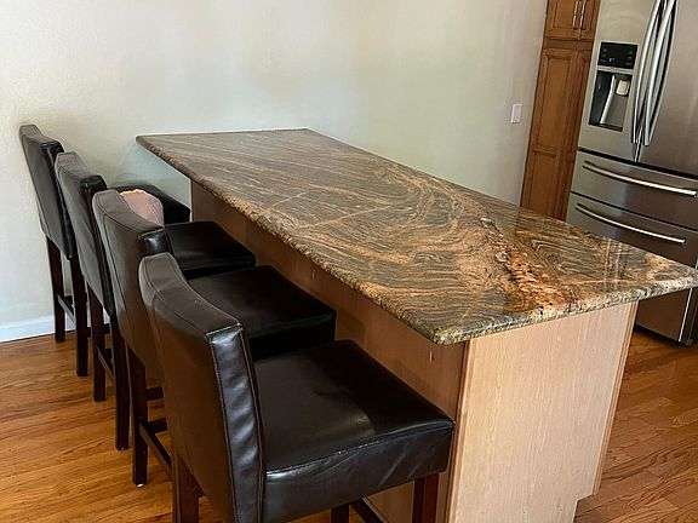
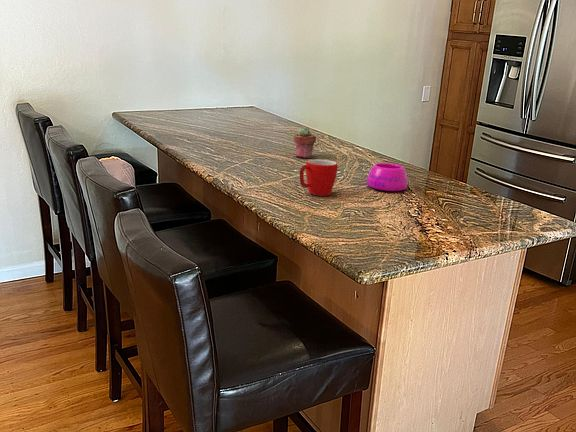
+ potted succulent [293,126,317,159]
+ mug [299,158,339,197]
+ bowl [365,162,409,192]
